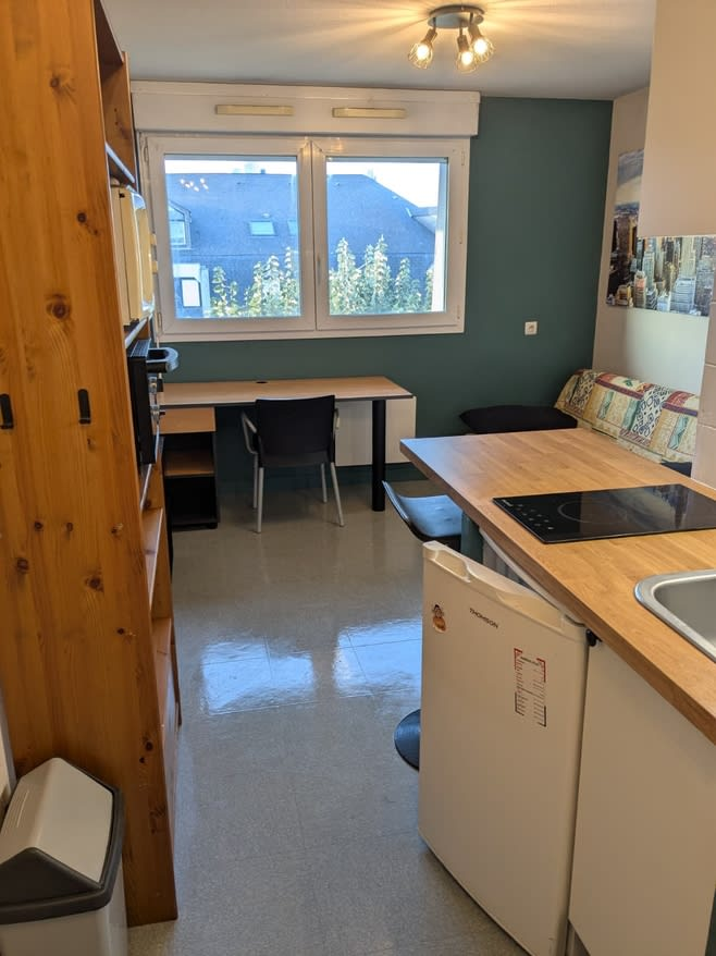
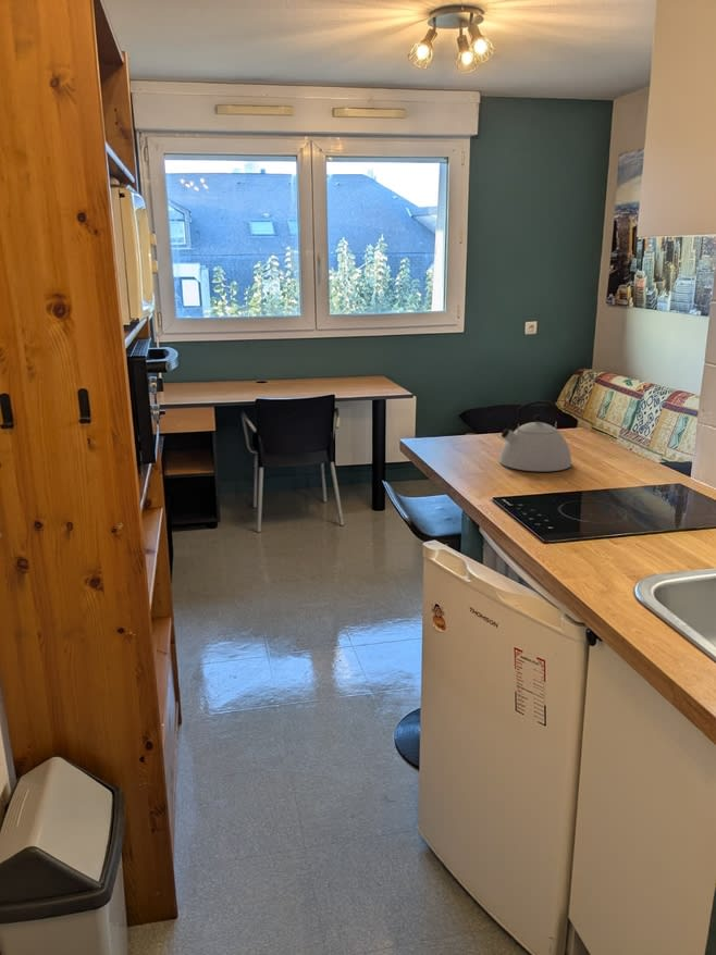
+ kettle [498,399,572,472]
